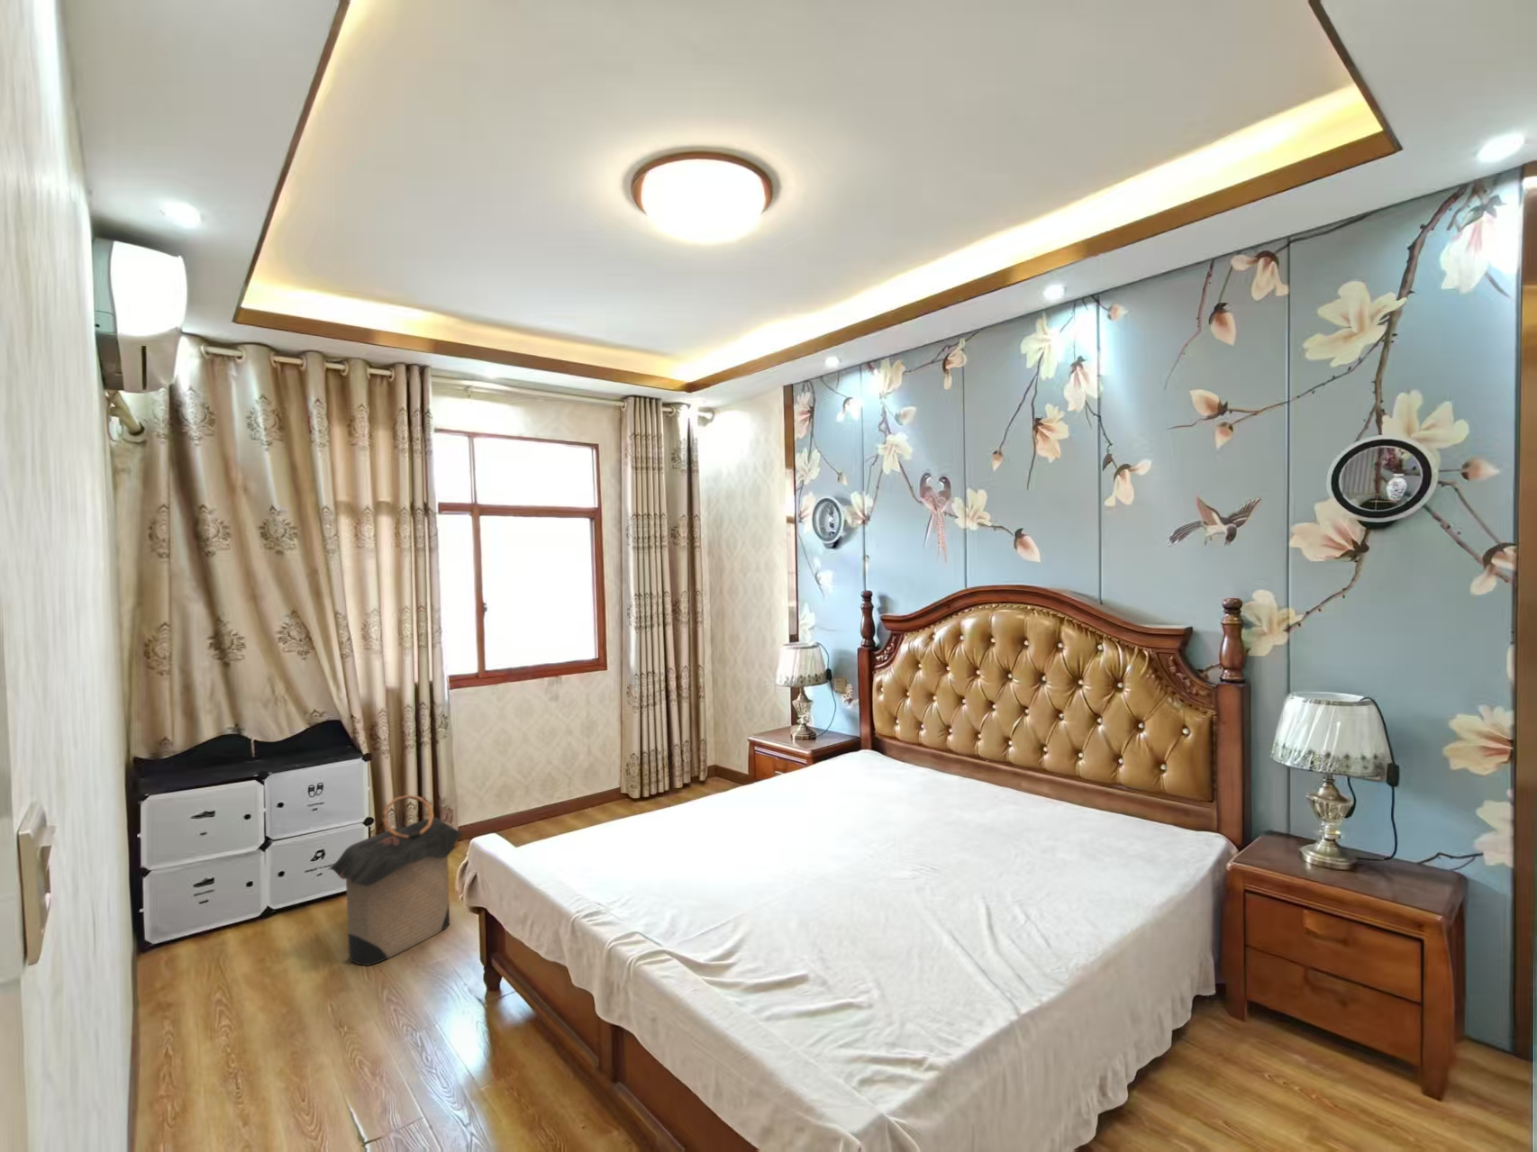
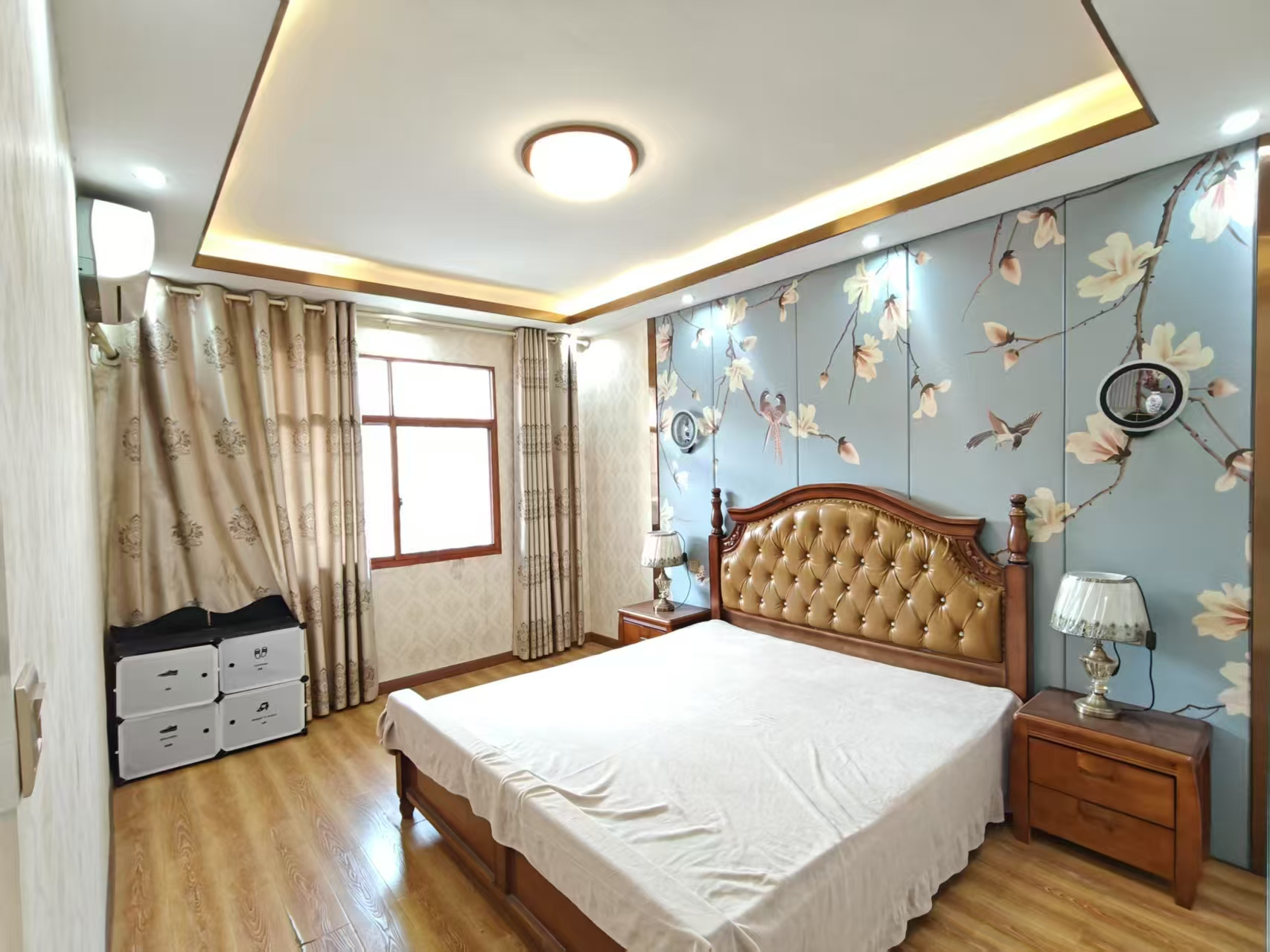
- laundry hamper [326,794,464,967]
